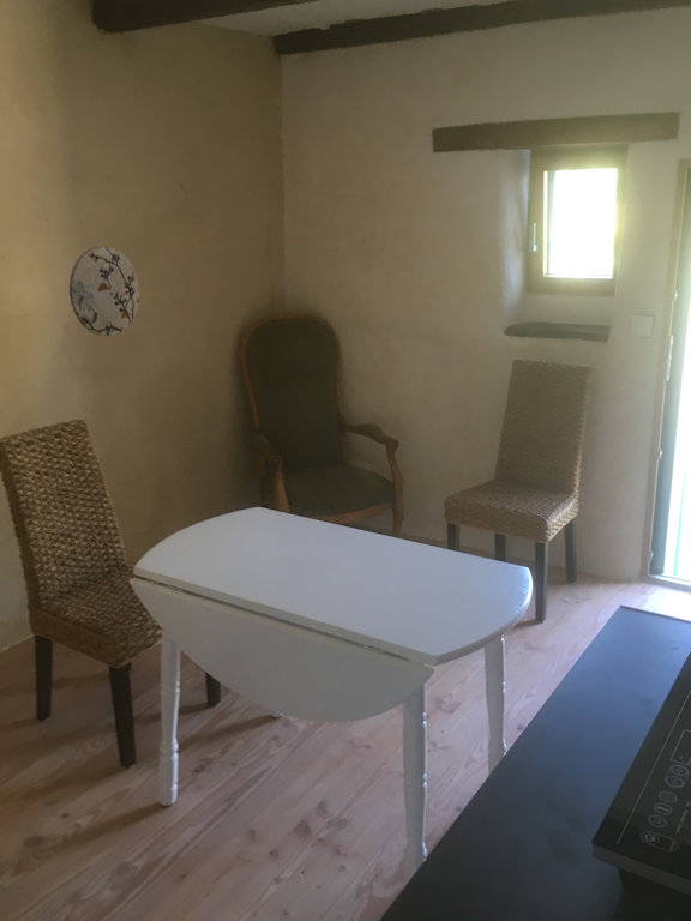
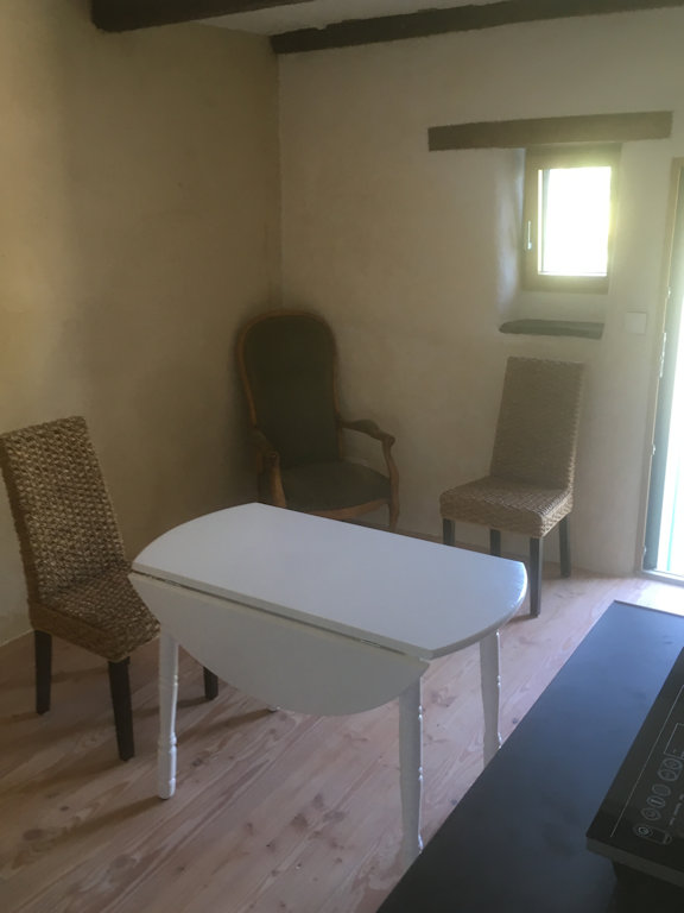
- decorative plate [68,245,140,337]
